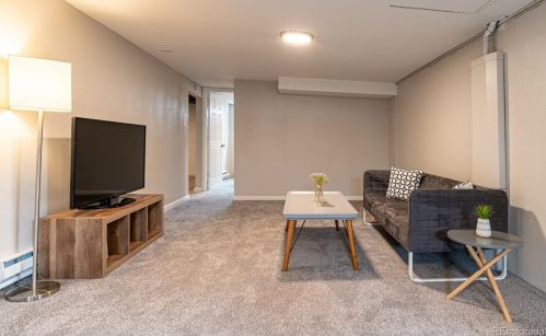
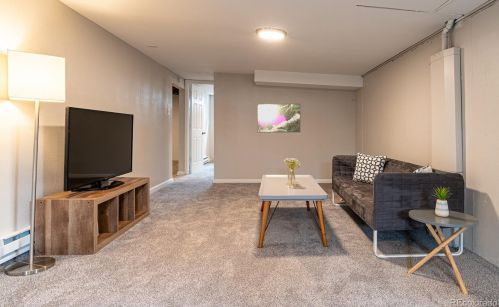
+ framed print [256,103,301,134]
